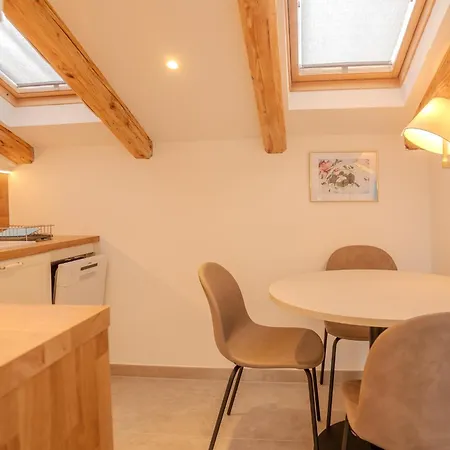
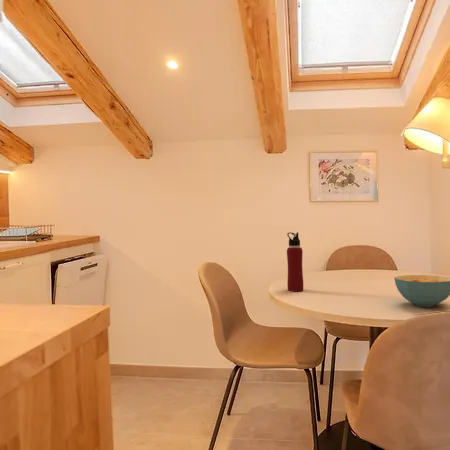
+ water bottle [286,232,304,292]
+ cereal bowl [393,274,450,308]
